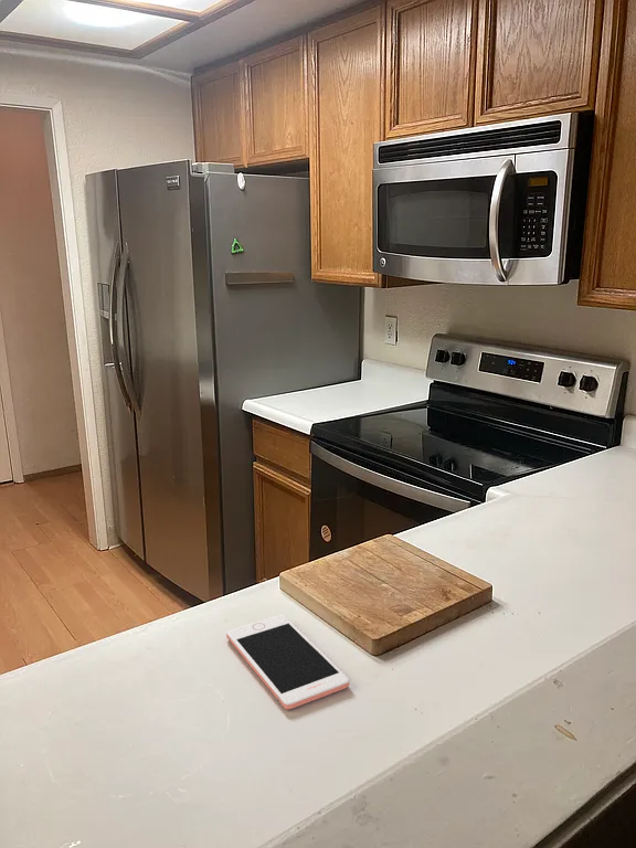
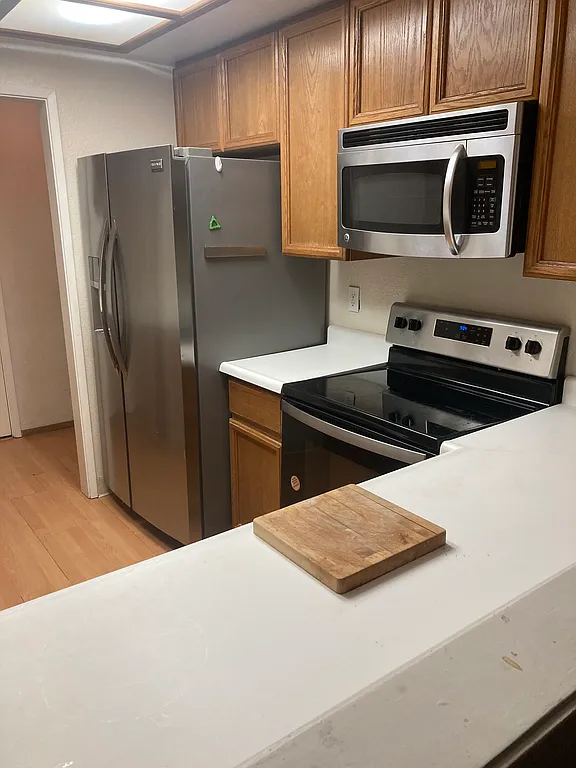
- cell phone [225,614,350,710]
